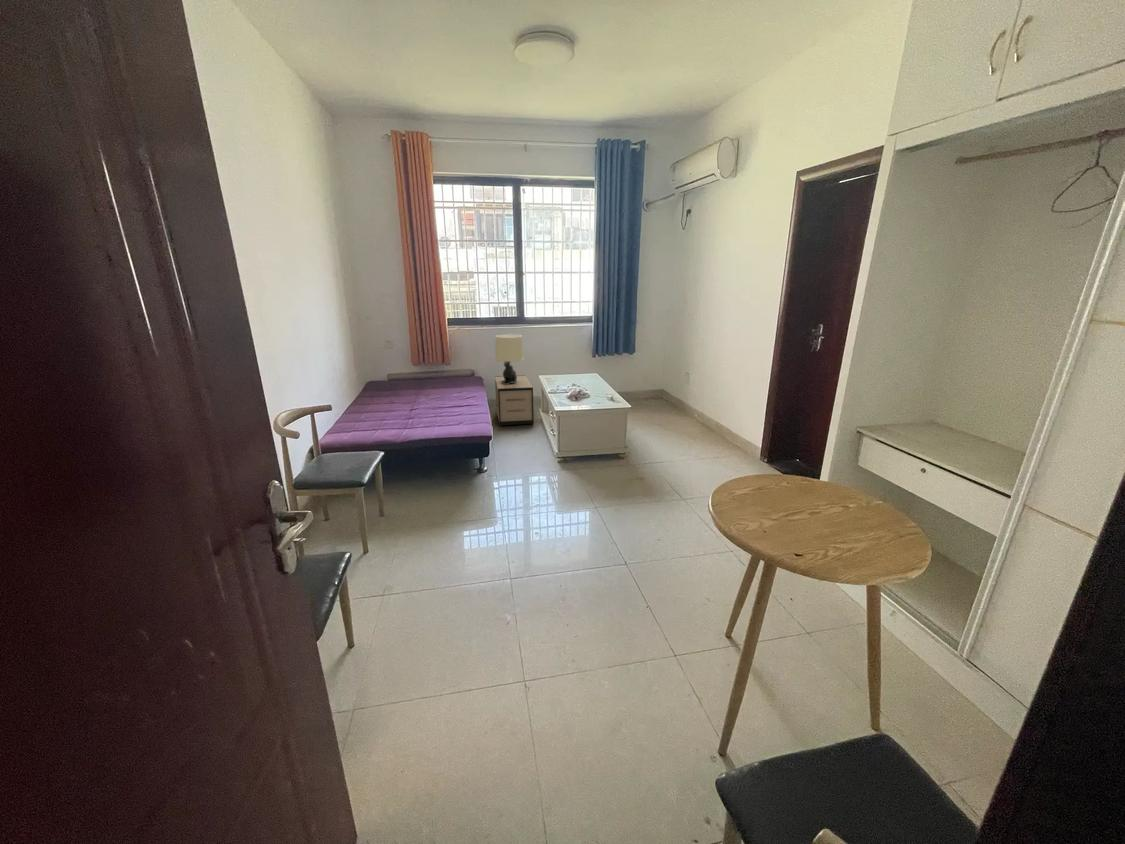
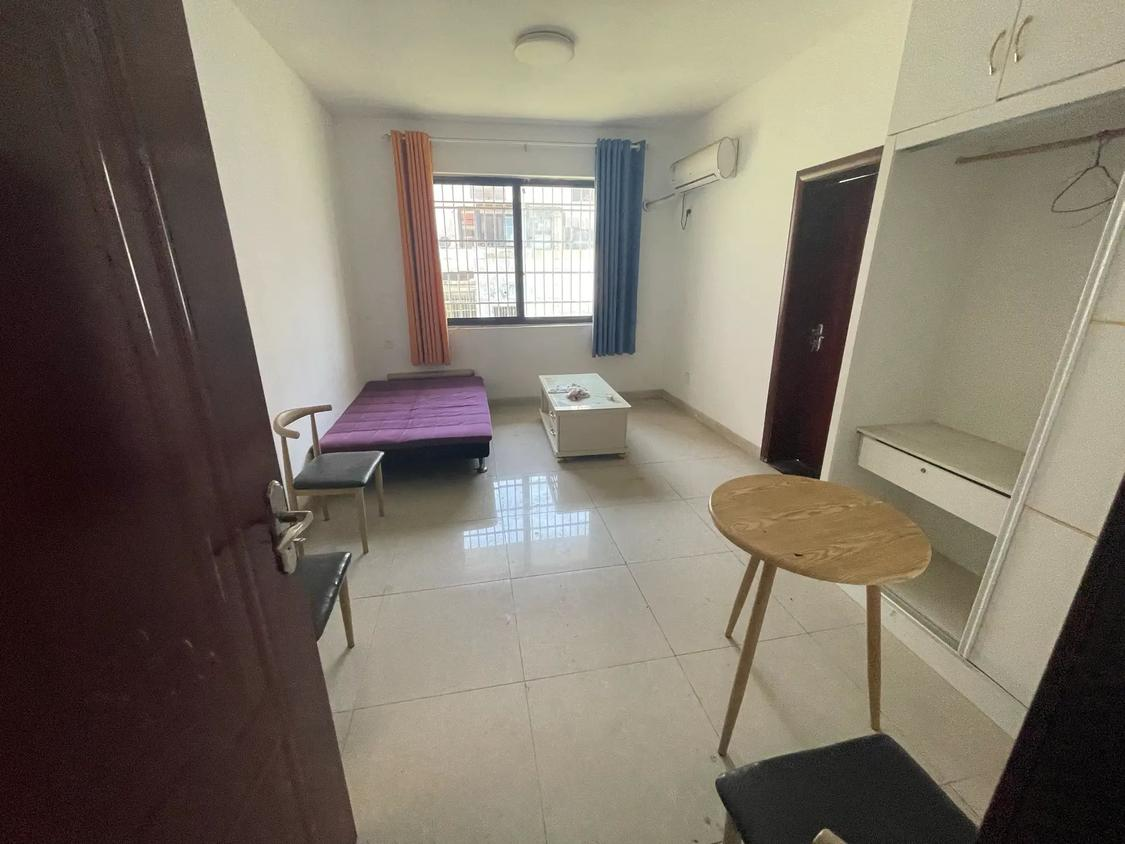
- nightstand [494,374,534,426]
- table lamp [493,334,525,384]
